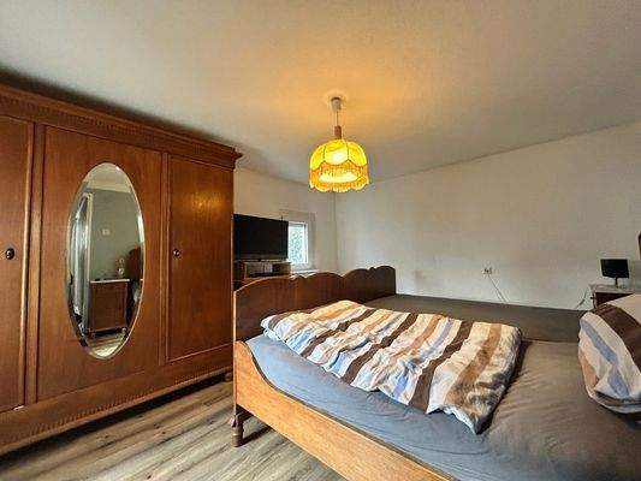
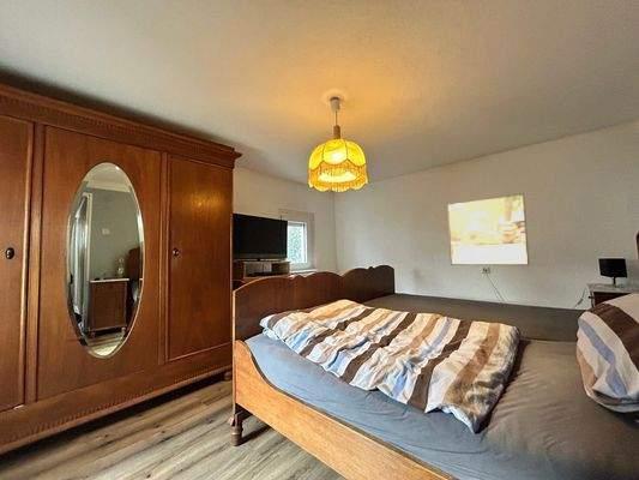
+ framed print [446,192,530,266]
